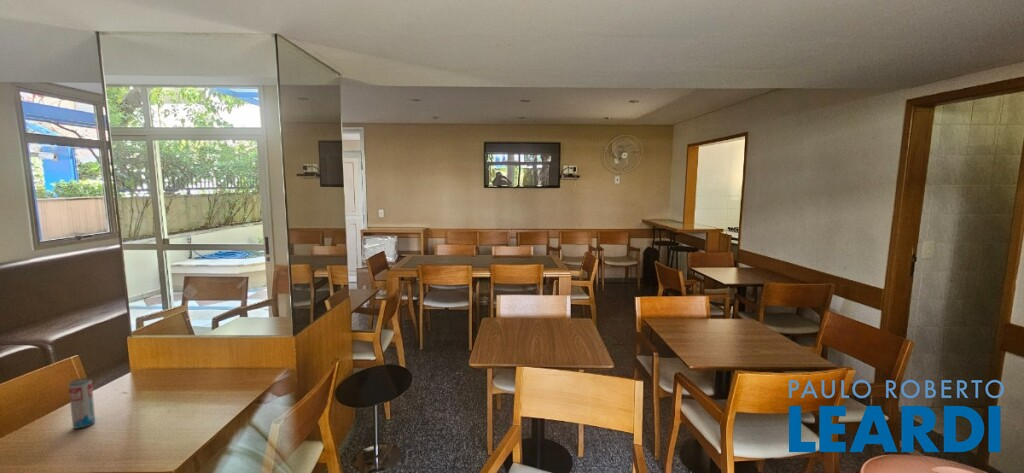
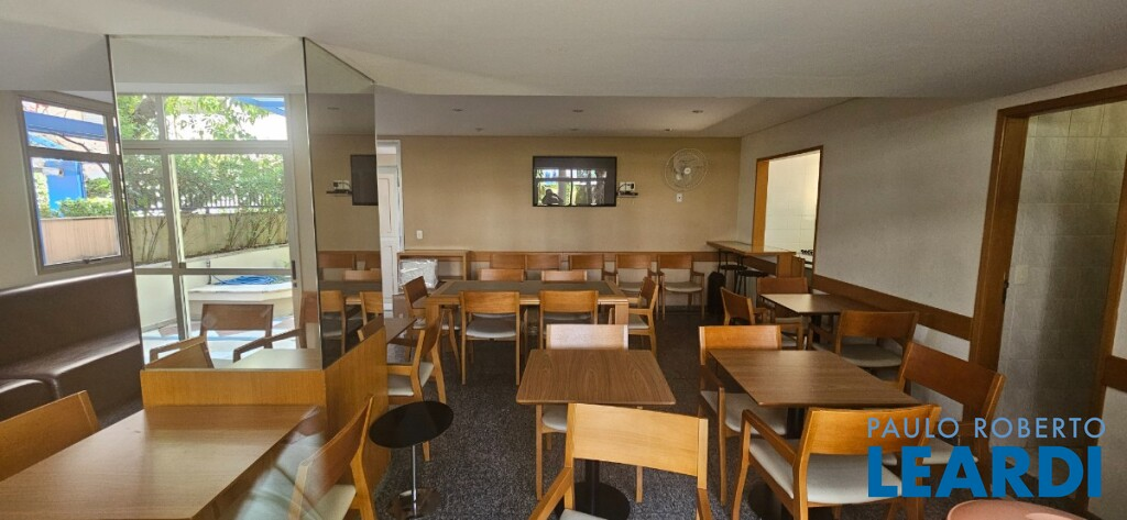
- beverage can [68,377,96,430]
